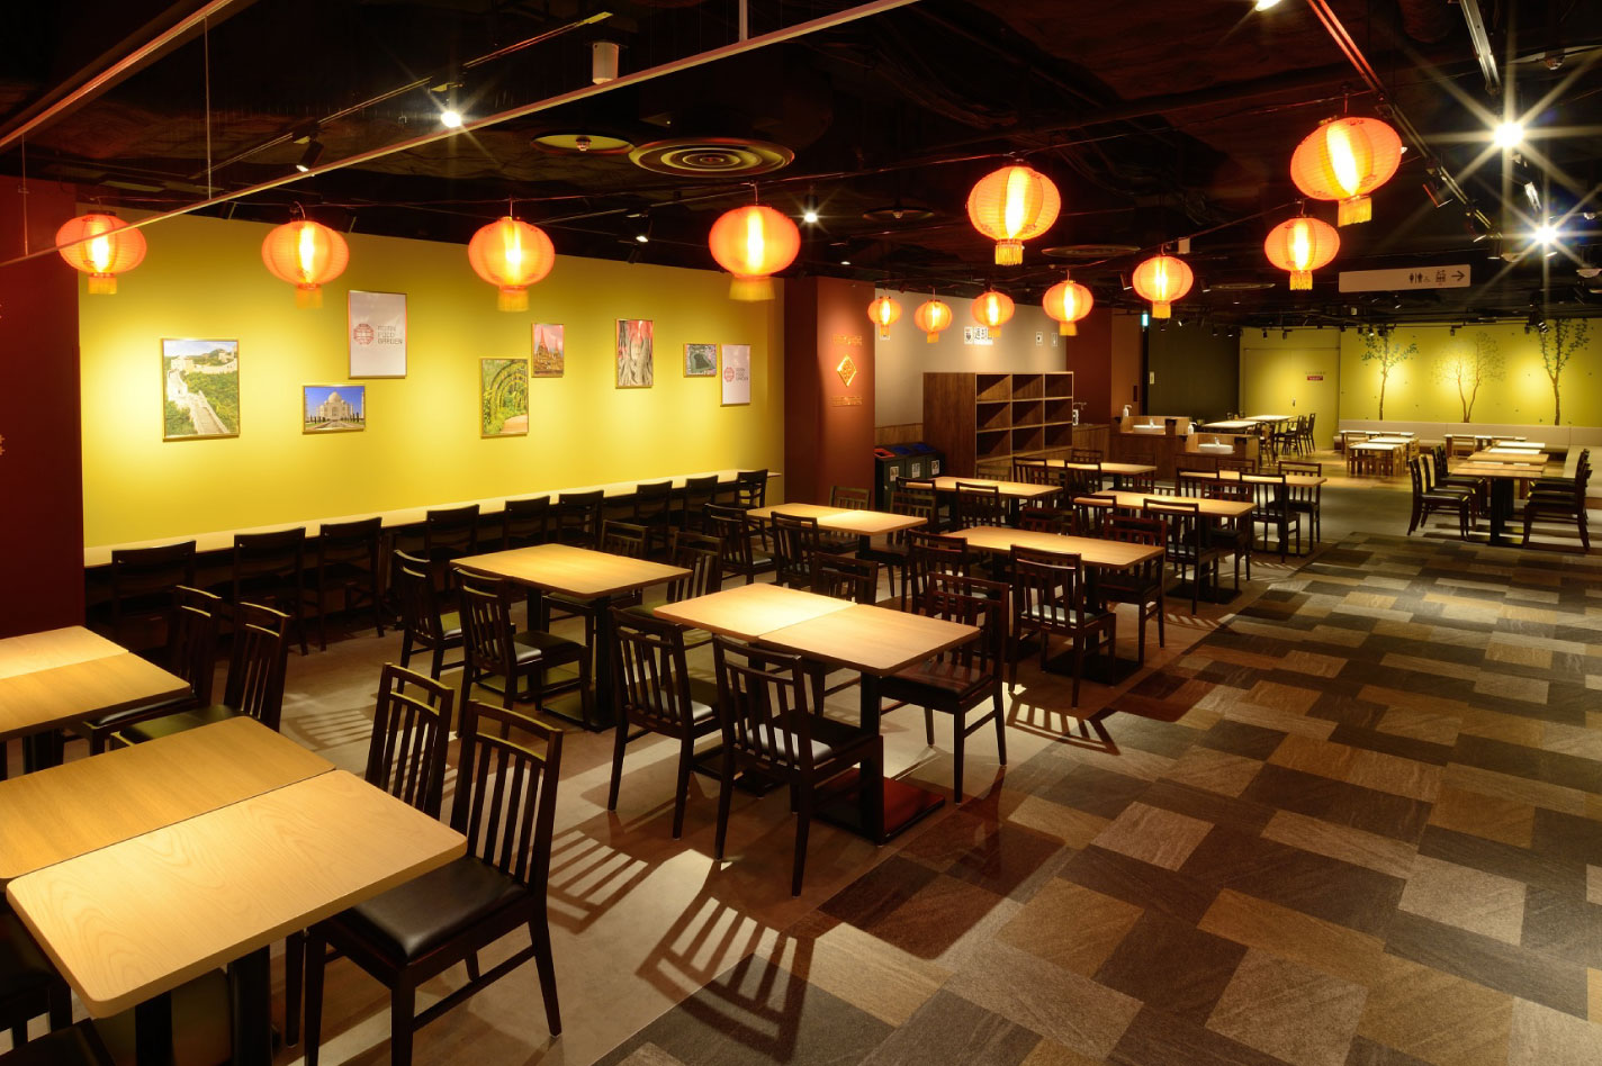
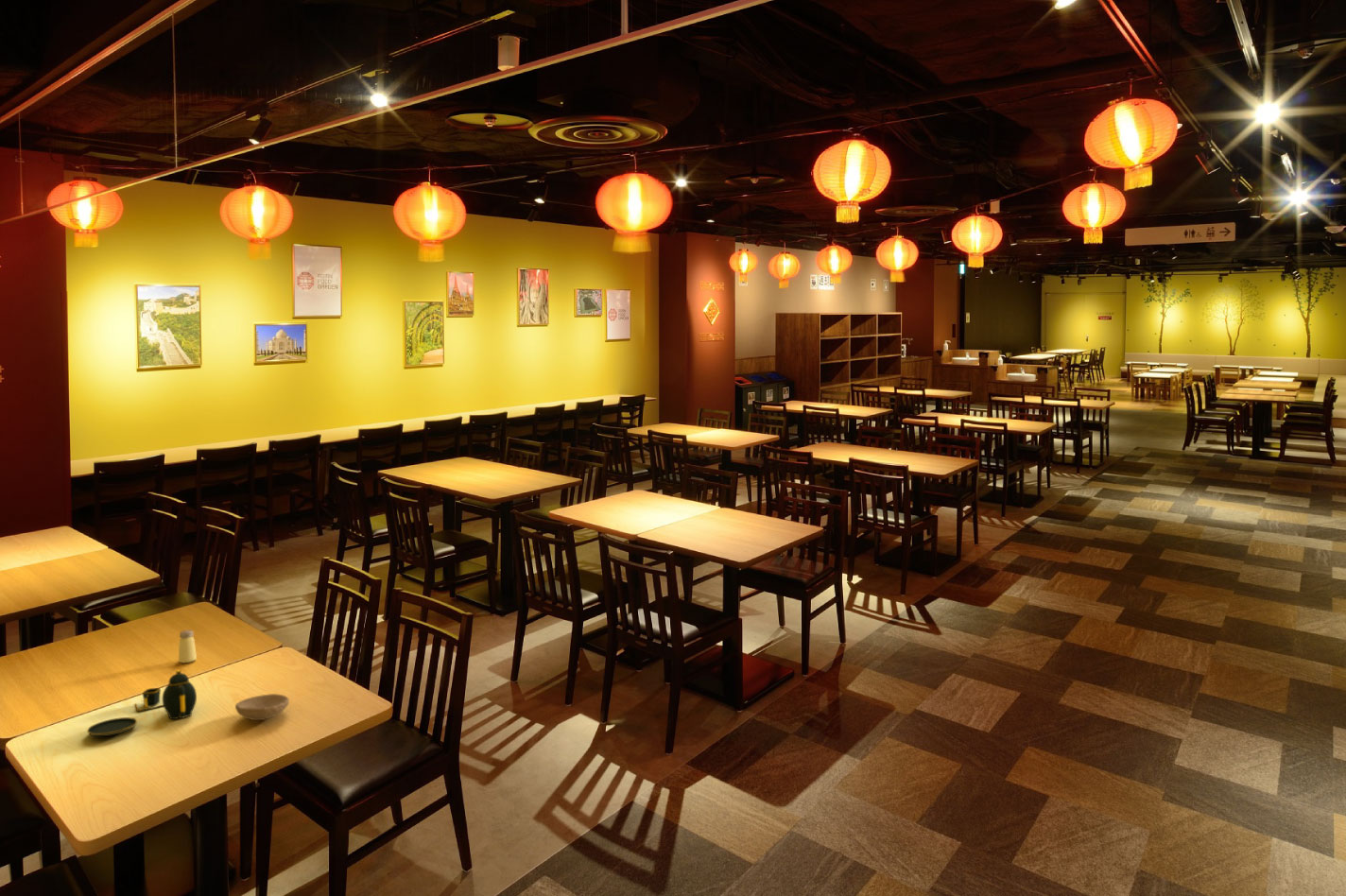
+ bowl [234,693,290,721]
+ teapot [86,669,198,737]
+ saltshaker [178,629,198,663]
